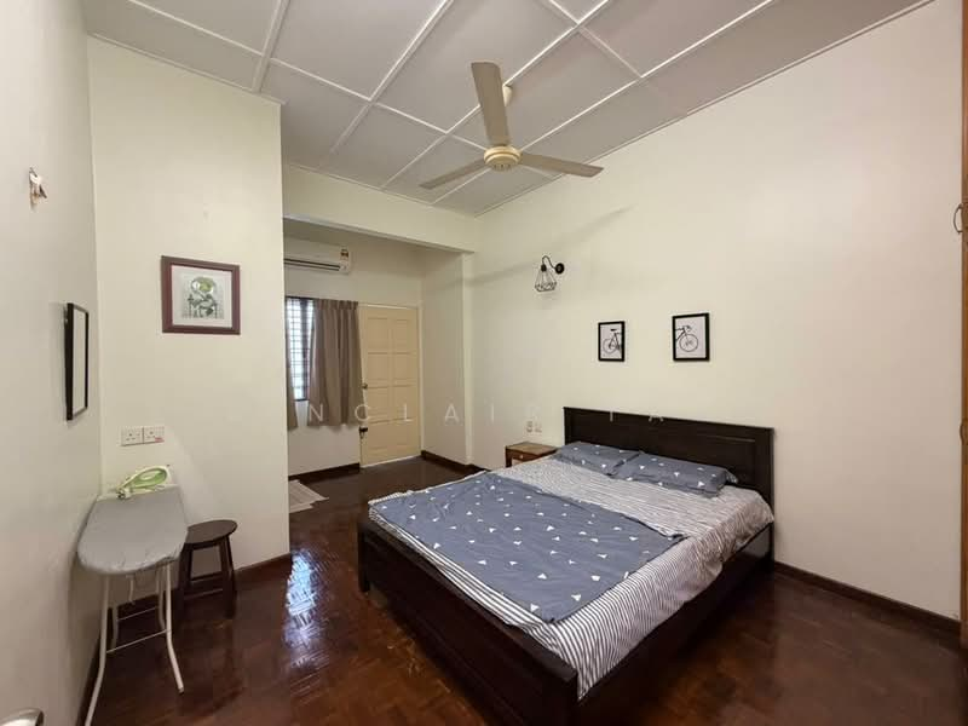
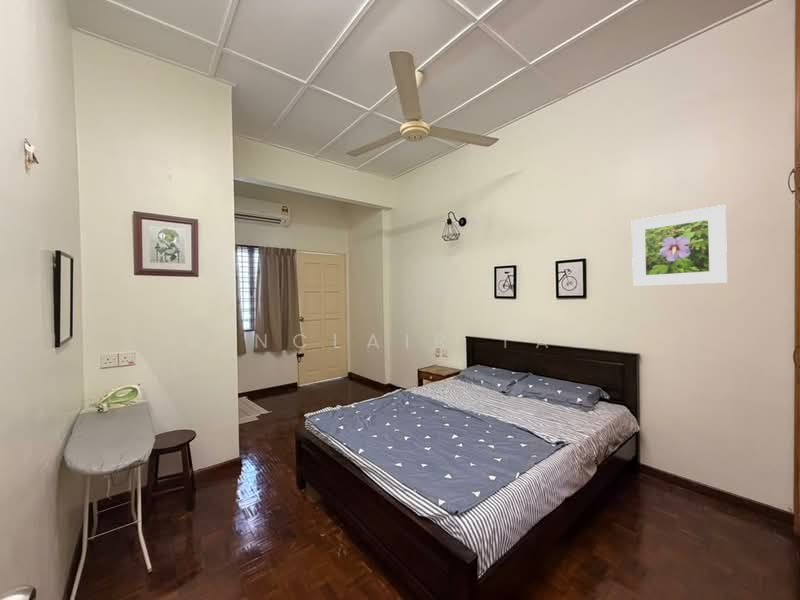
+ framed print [631,204,728,287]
